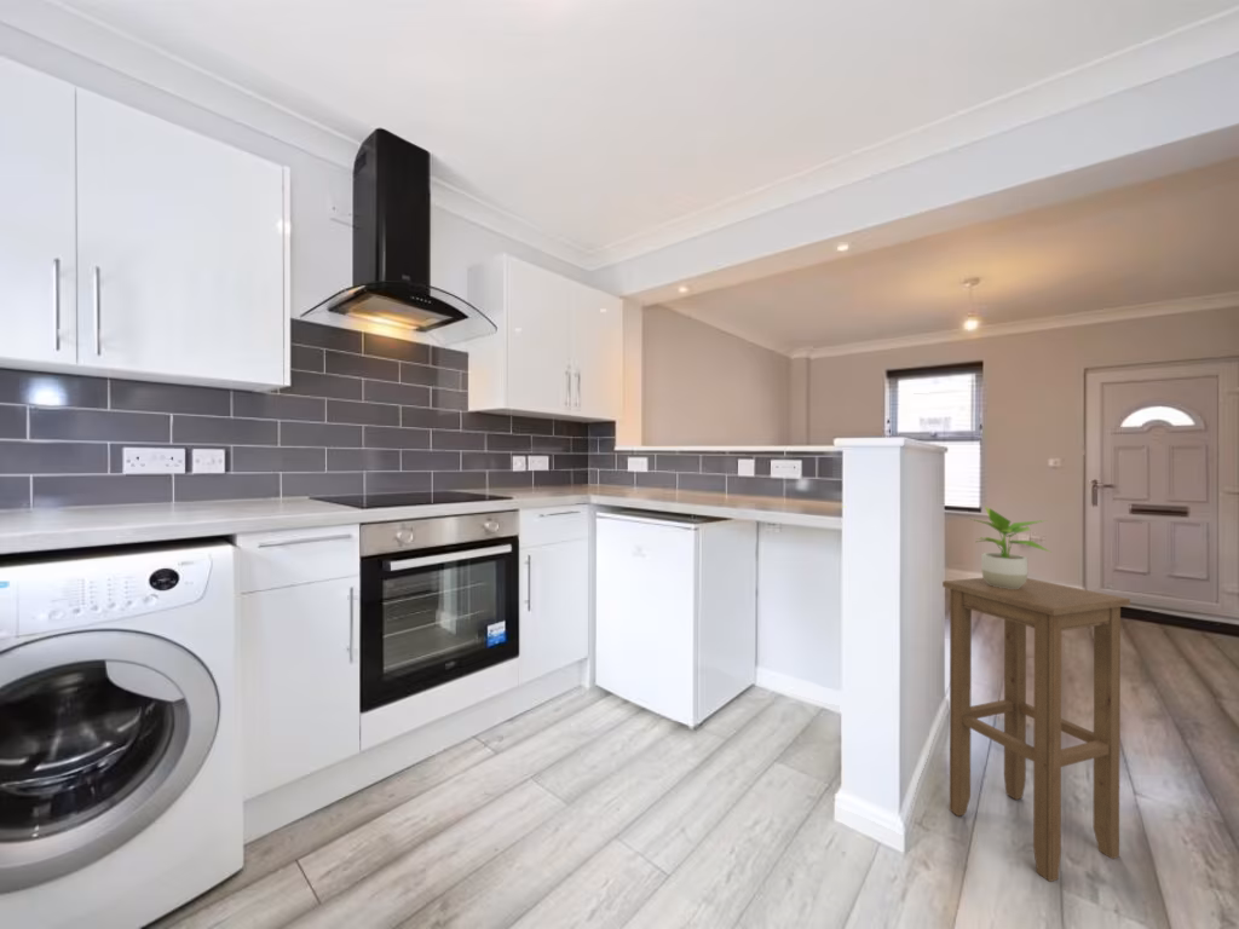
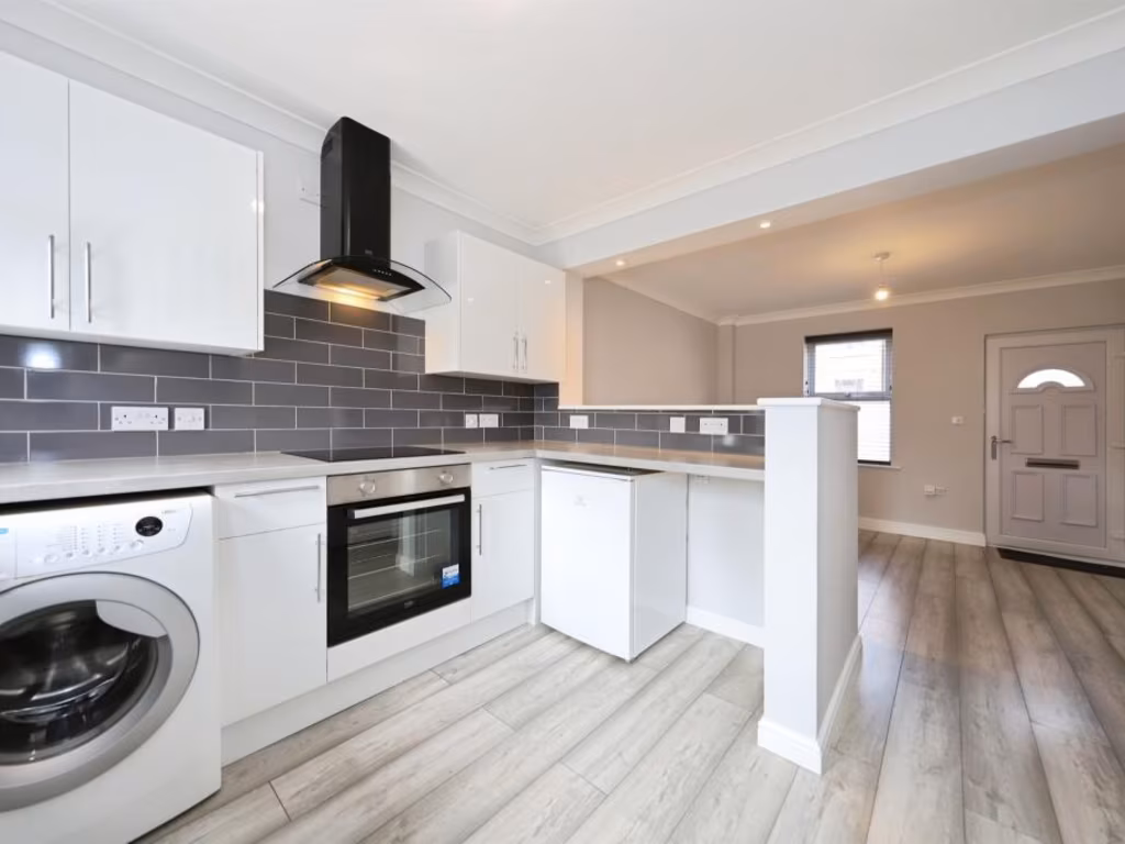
- stool [941,577,1131,883]
- potted plant [966,506,1051,589]
